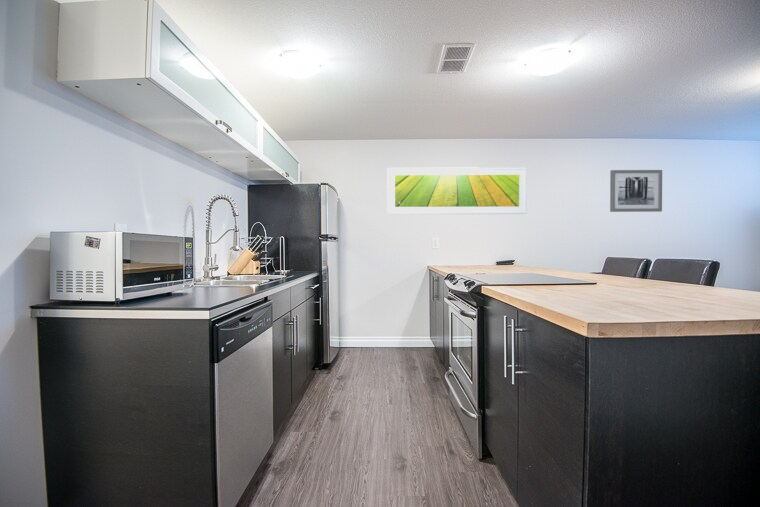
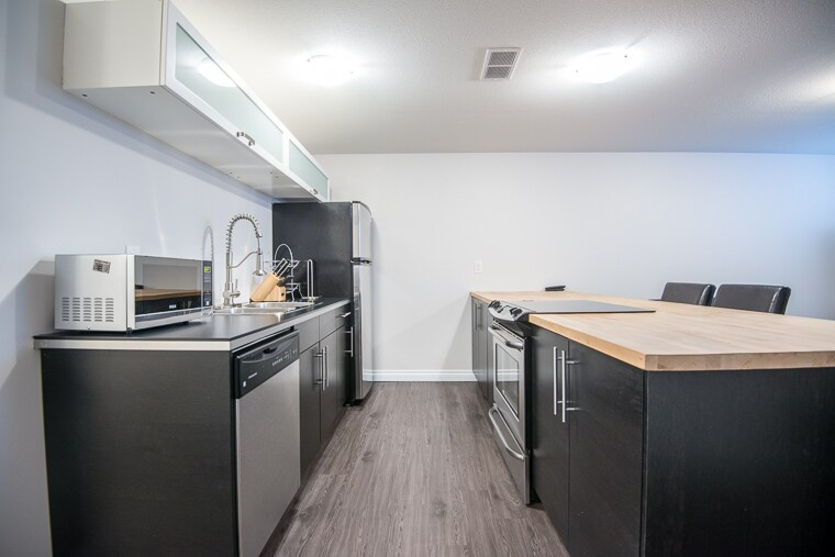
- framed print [387,166,528,215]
- wall art [609,169,663,213]
